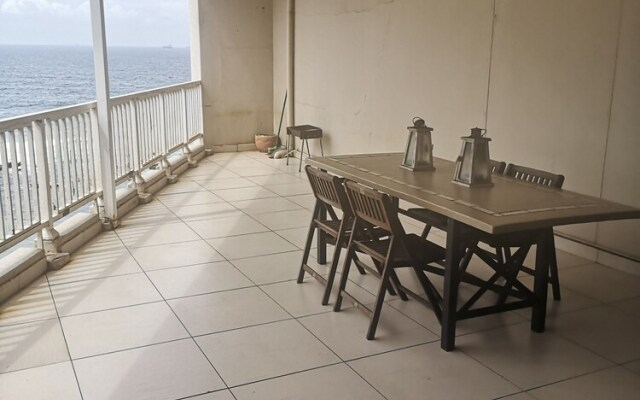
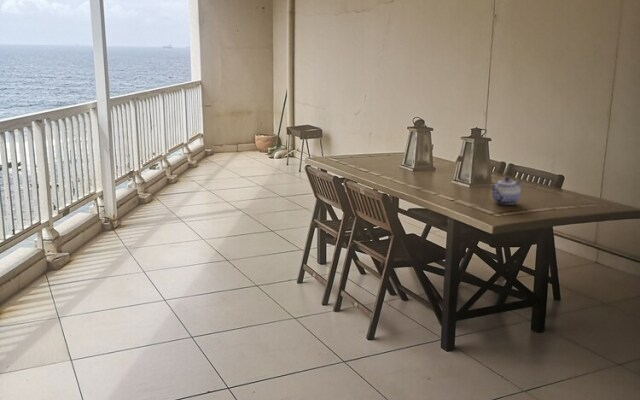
+ teapot [489,176,524,206]
